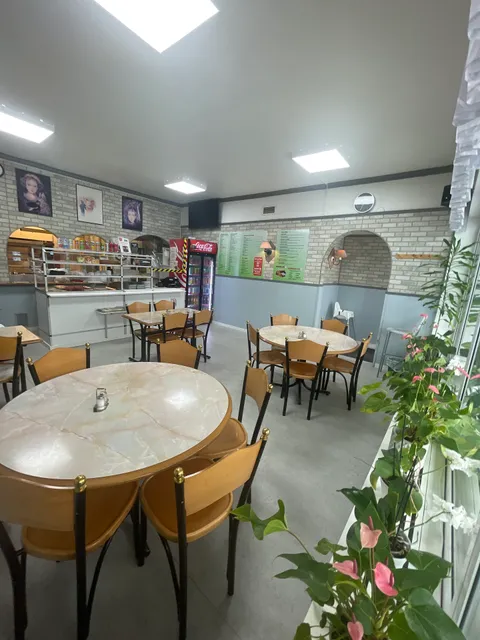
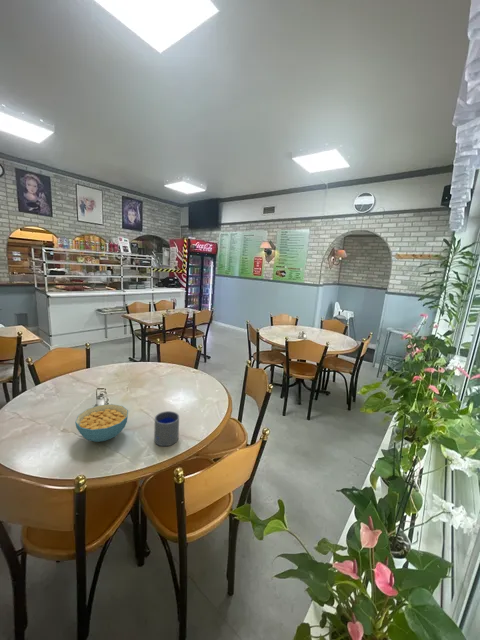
+ cereal bowl [74,403,129,443]
+ cup [153,410,180,447]
